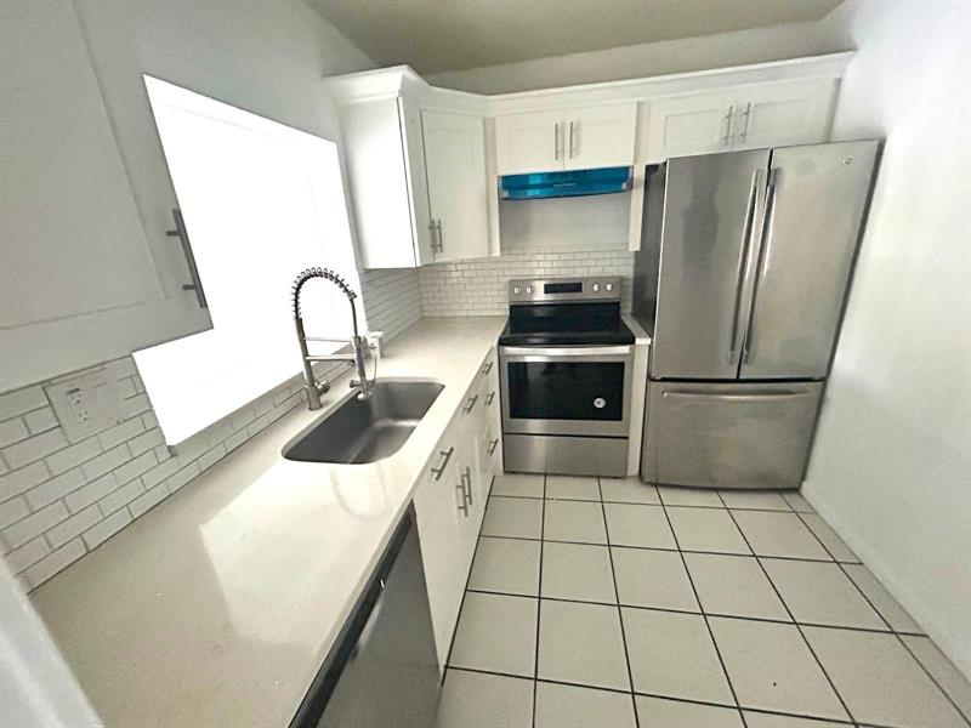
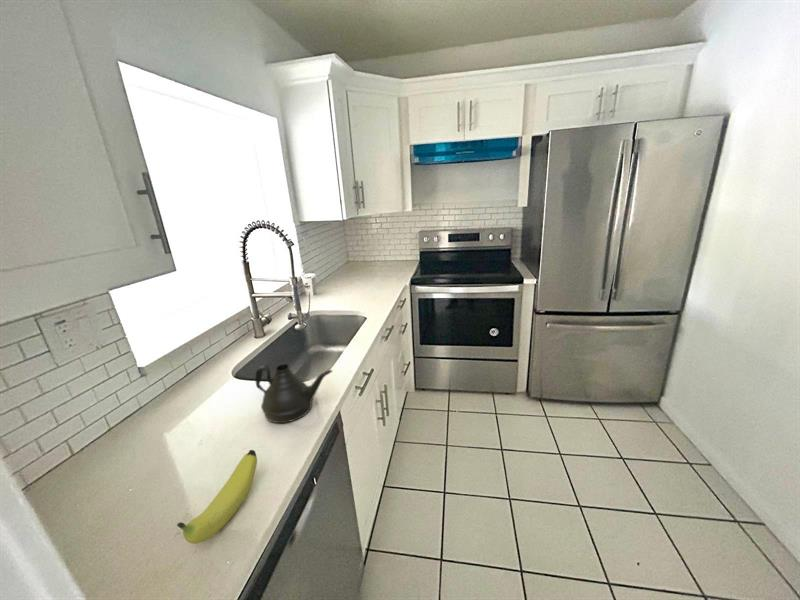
+ fruit [176,449,258,545]
+ teapot [254,363,333,424]
